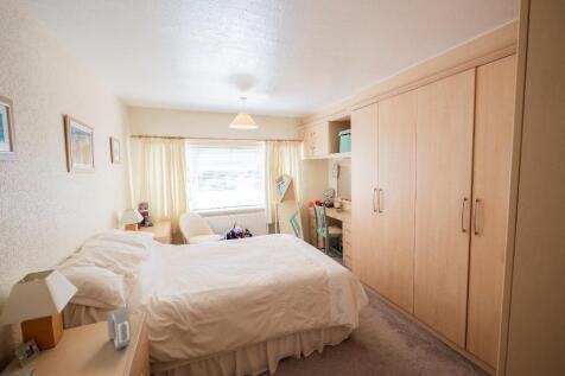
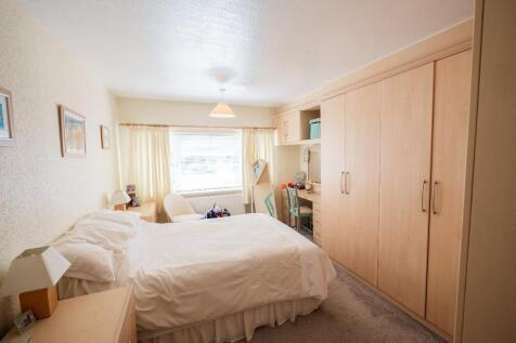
- alarm clock [106,305,132,350]
